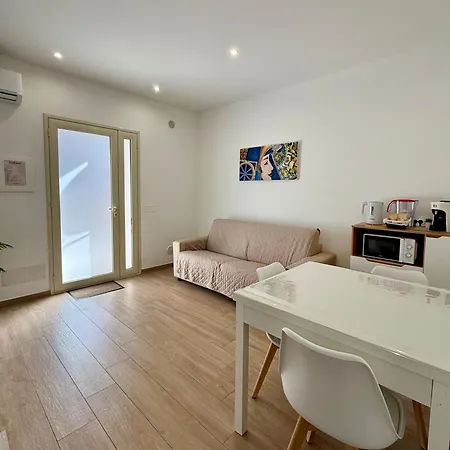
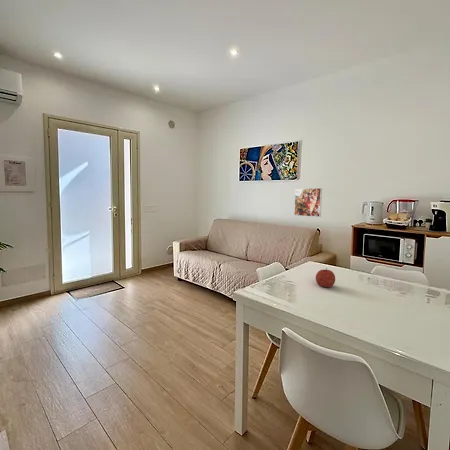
+ fruit [315,267,336,288]
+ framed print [293,187,323,218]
